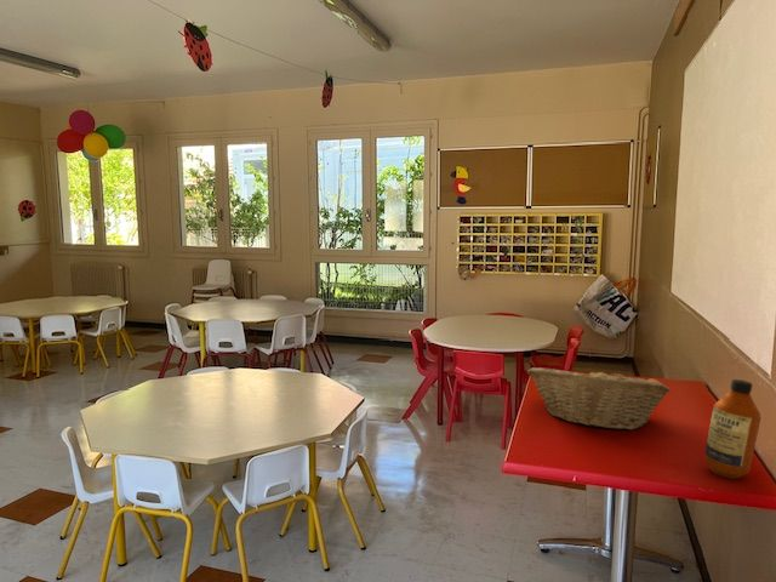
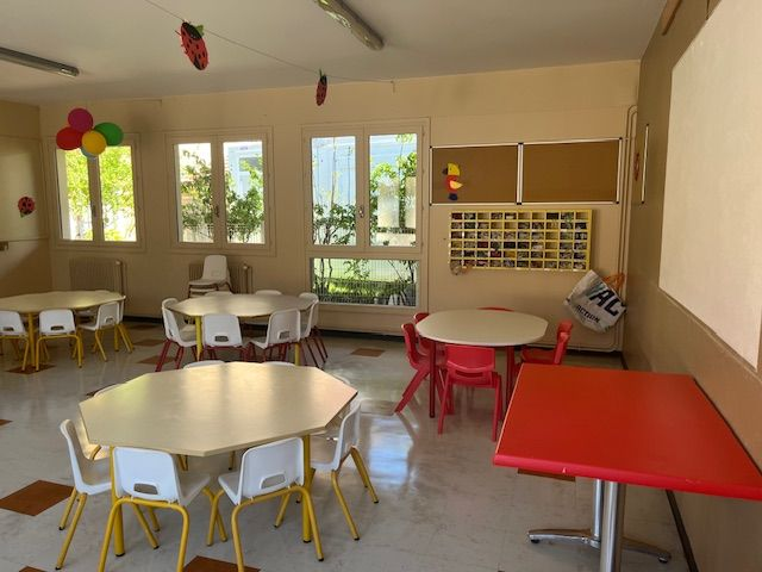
- bottle [703,378,761,480]
- fruit basket [526,365,672,430]
